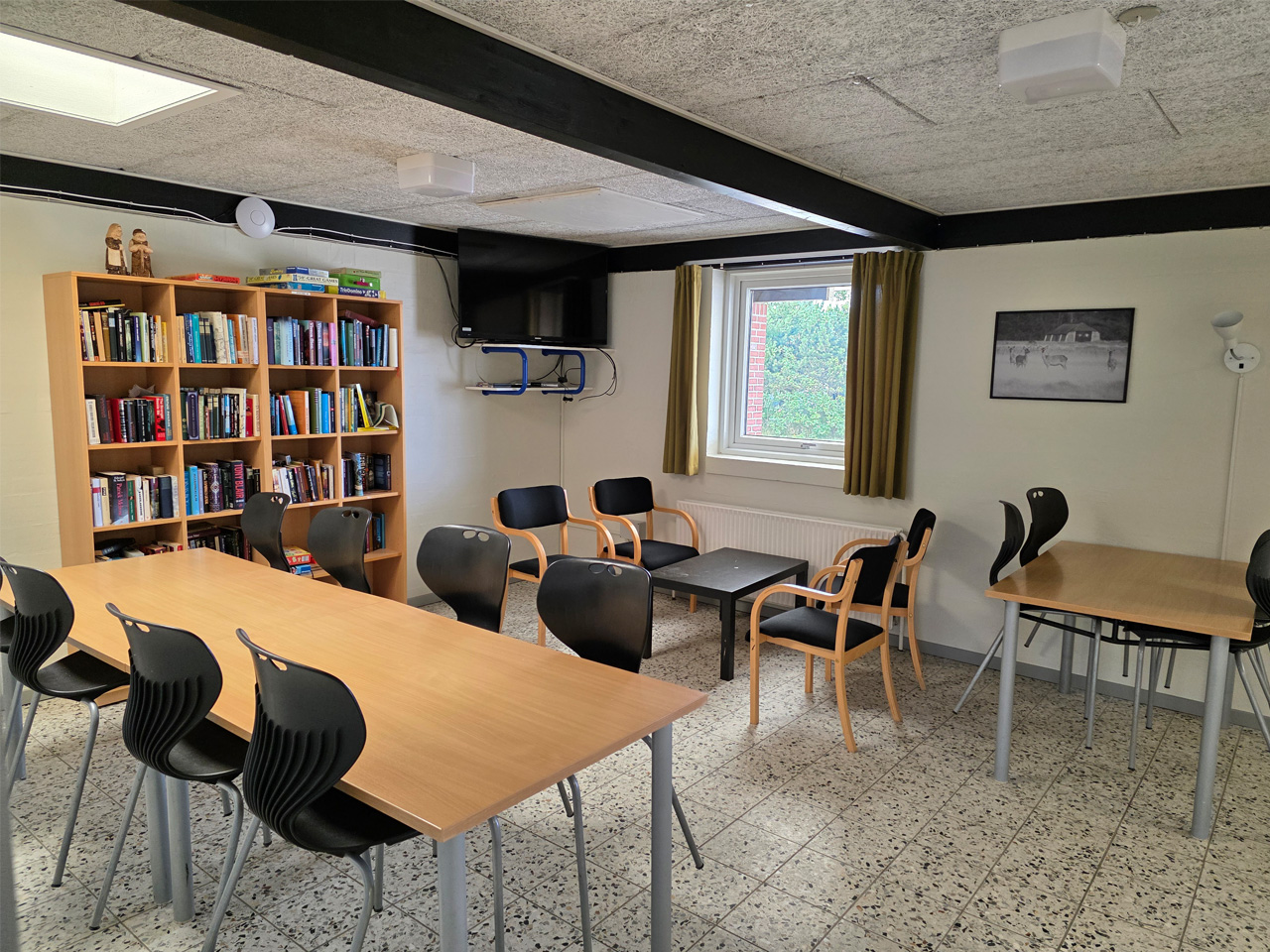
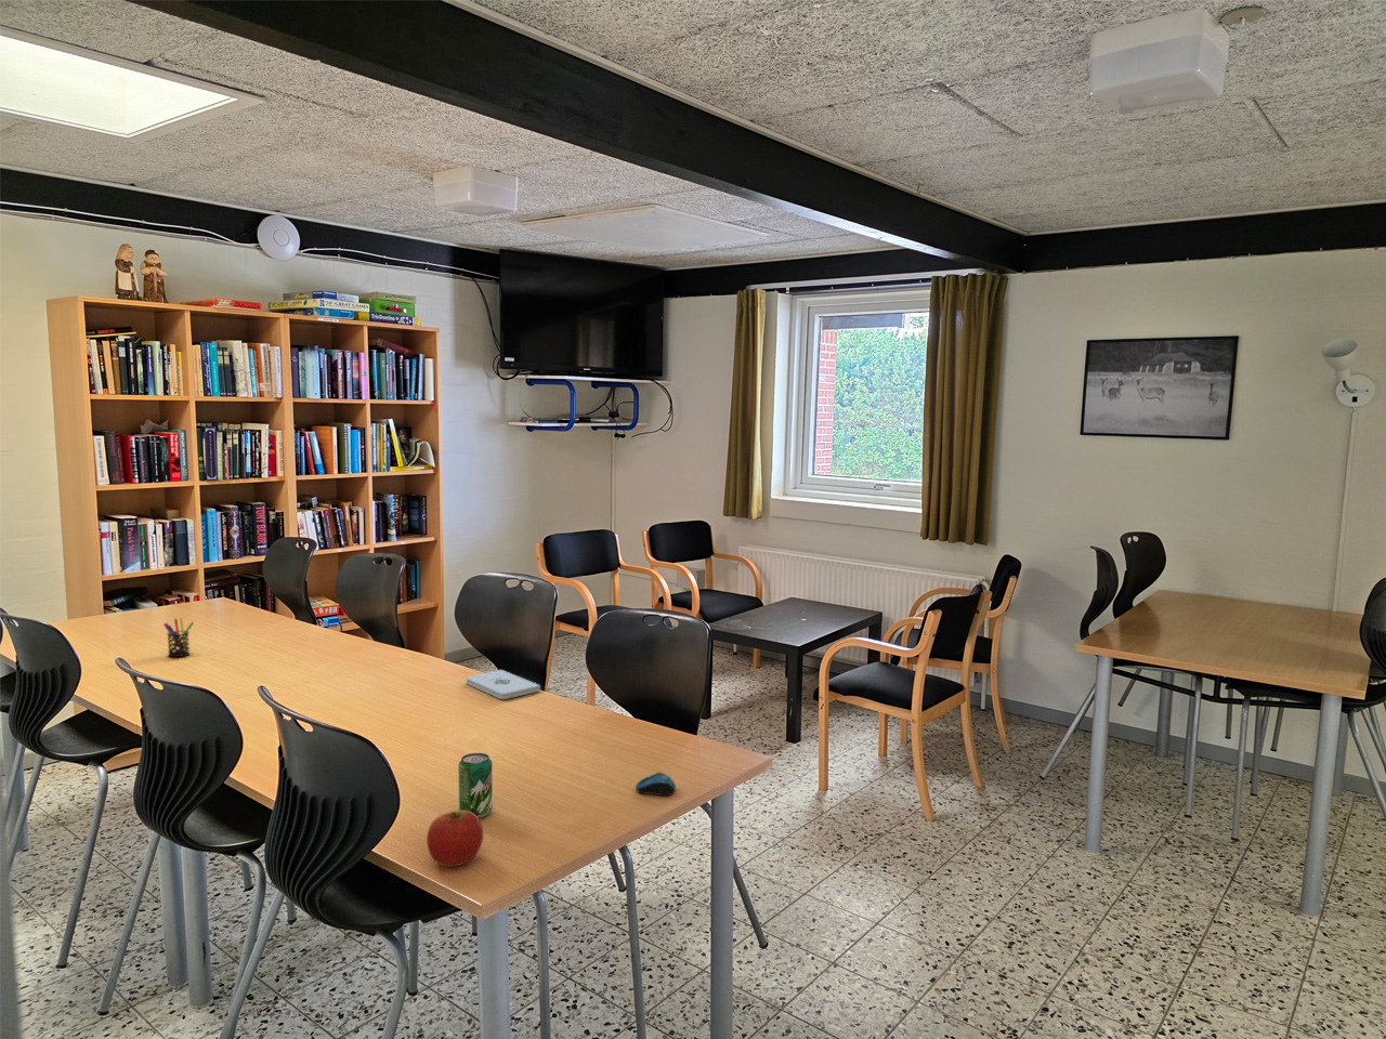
+ notepad [465,669,541,701]
+ pen holder [163,617,195,658]
+ beverage can [458,752,493,820]
+ apple [426,810,485,868]
+ computer mouse [634,772,677,797]
